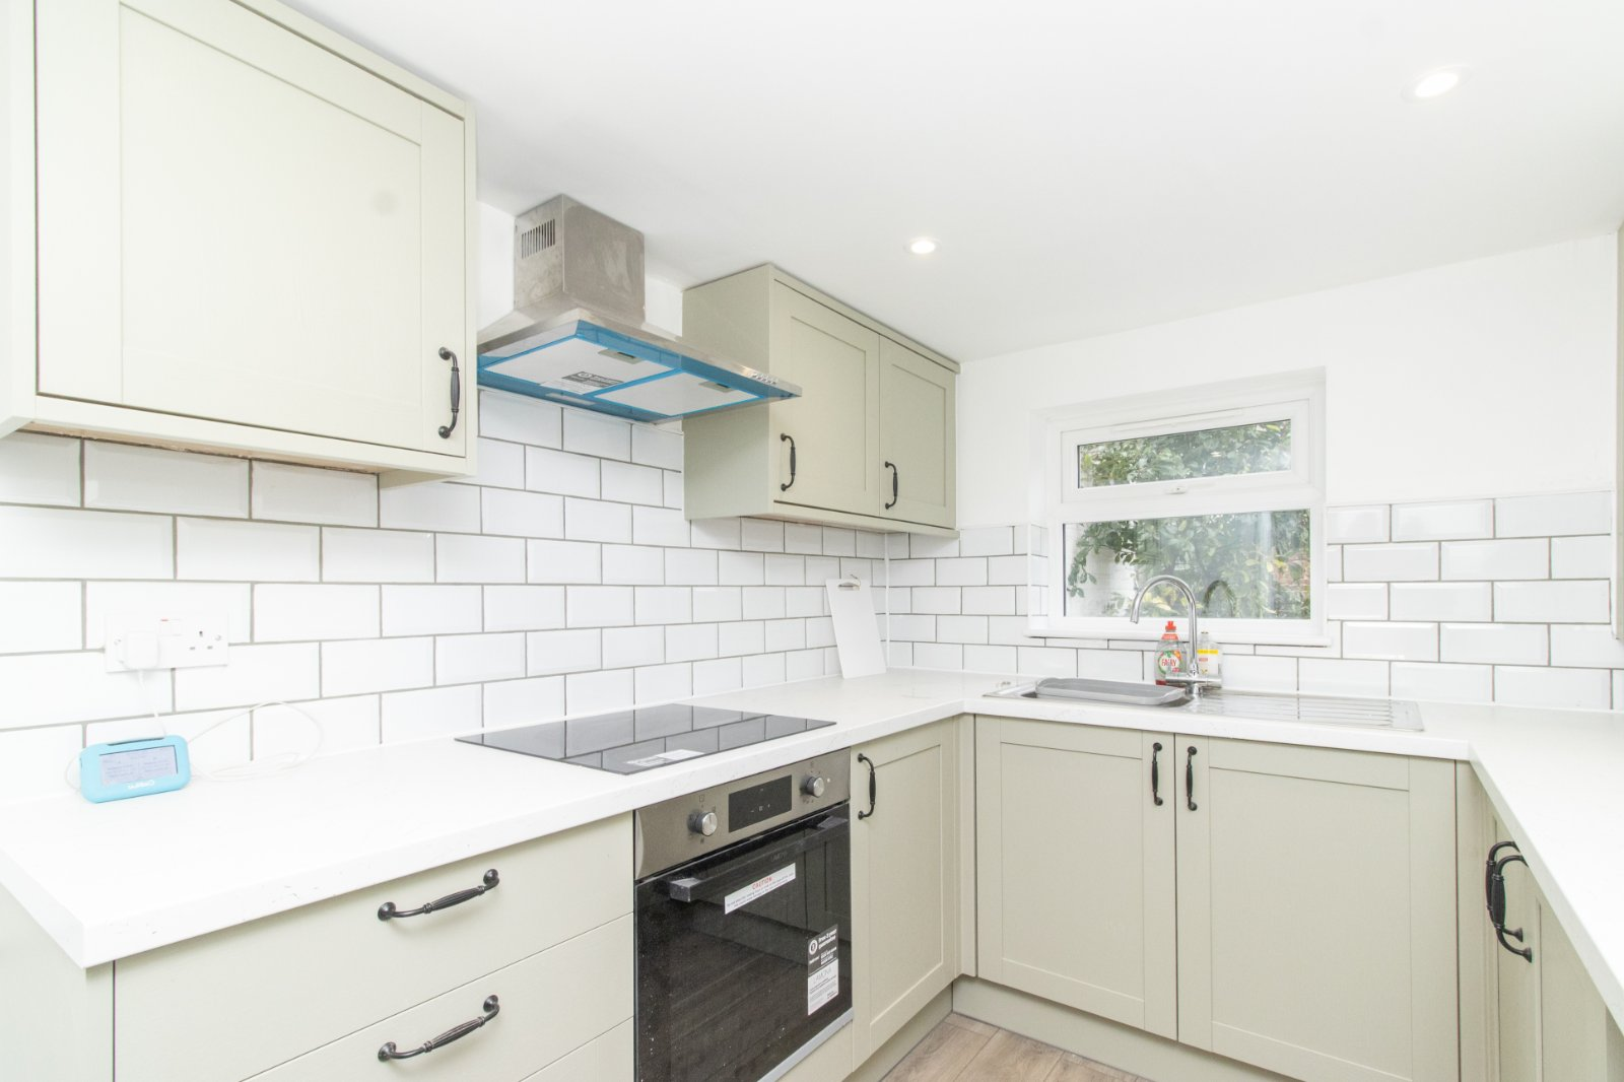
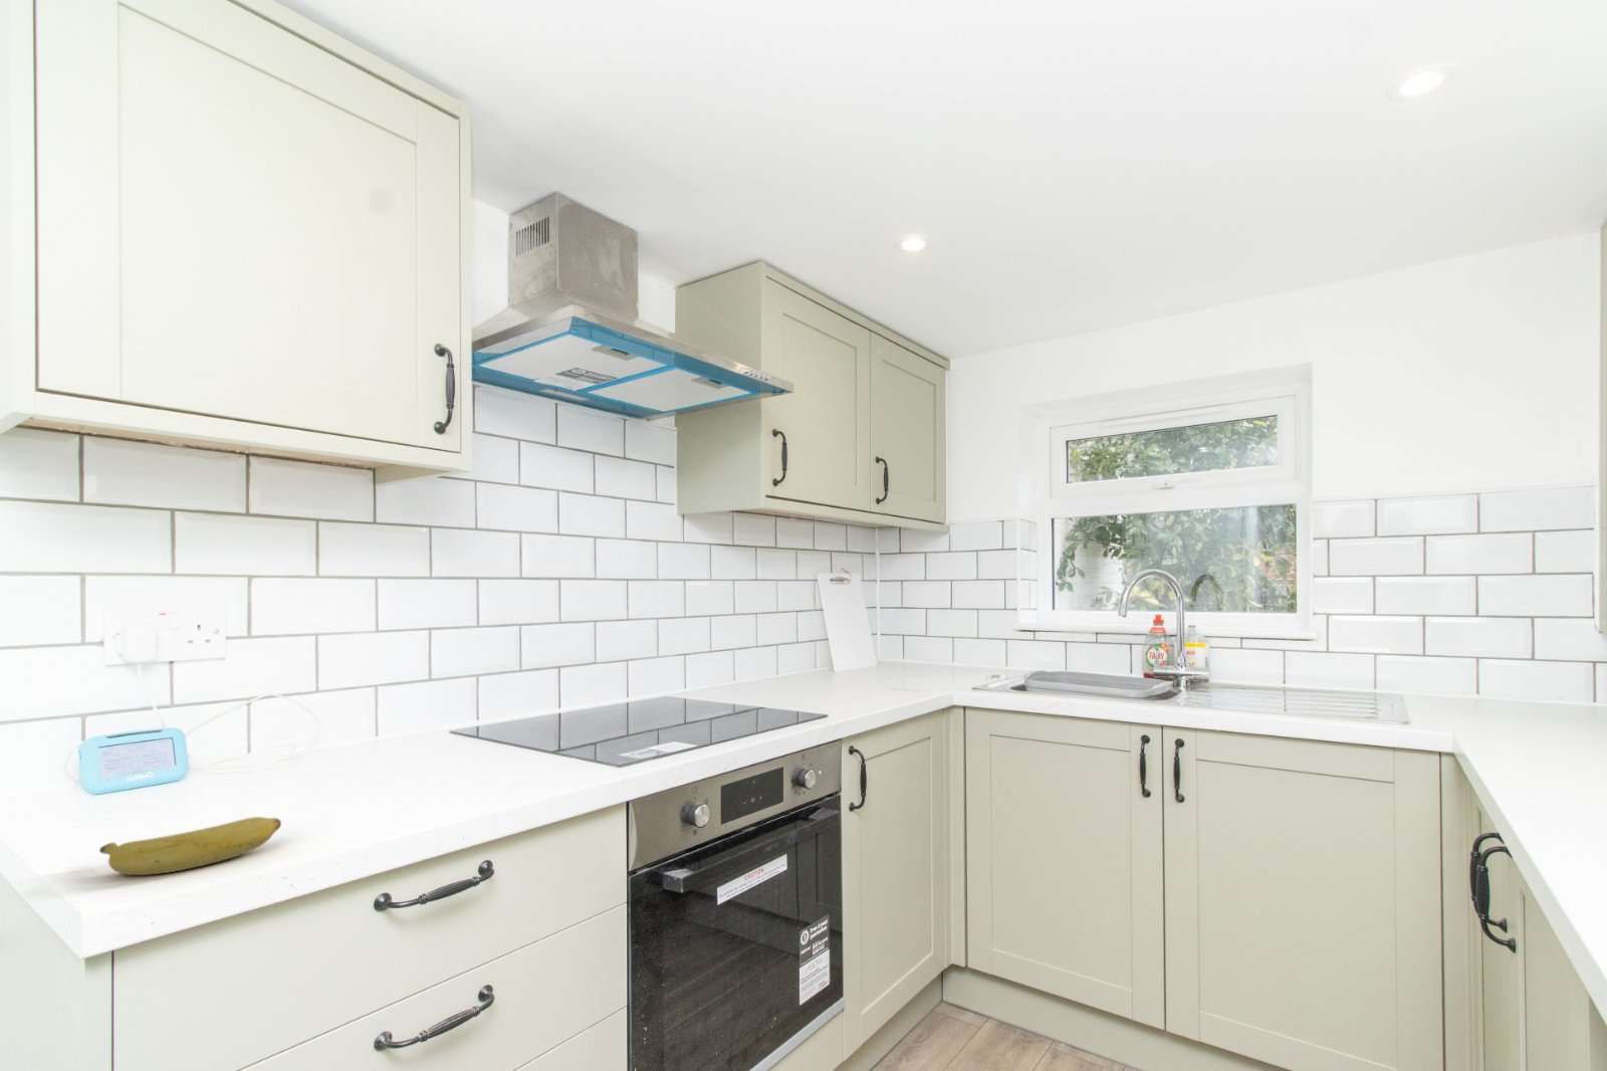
+ banana [98,816,282,876]
